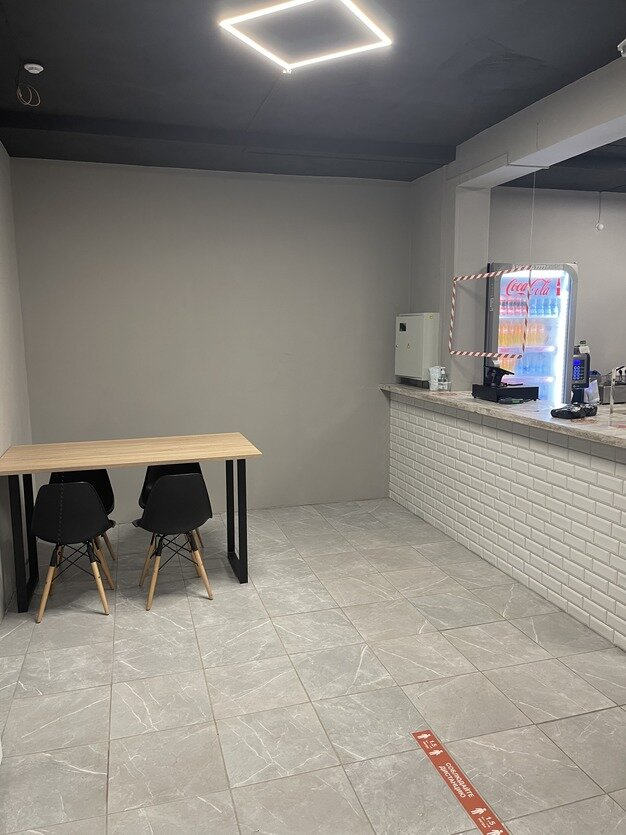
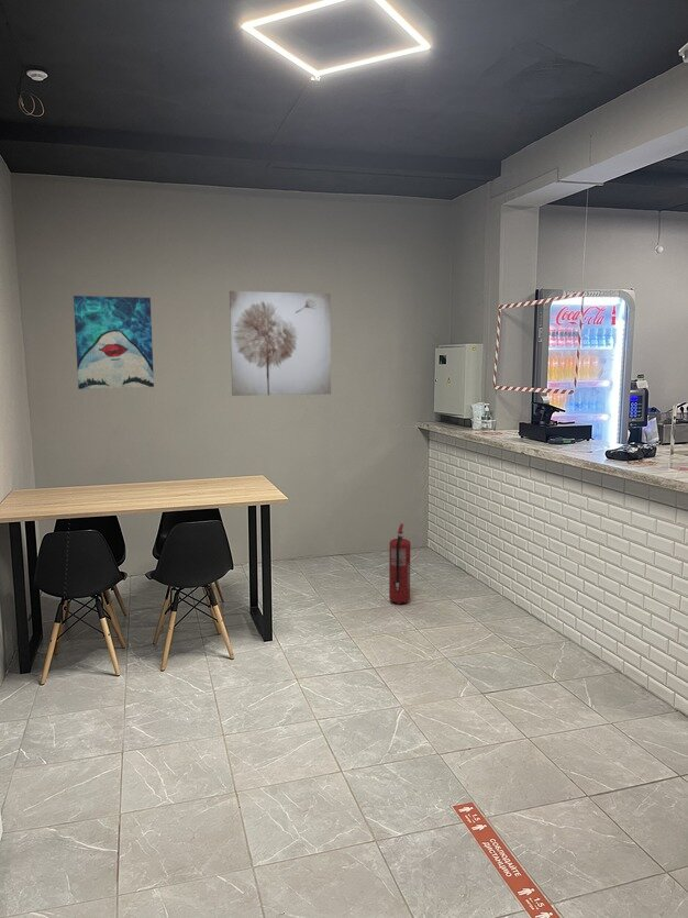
+ wall art [73,295,155,390]
+ fire extinguisher [388,522,411,606]
+ wall art [229,290,332,397]
